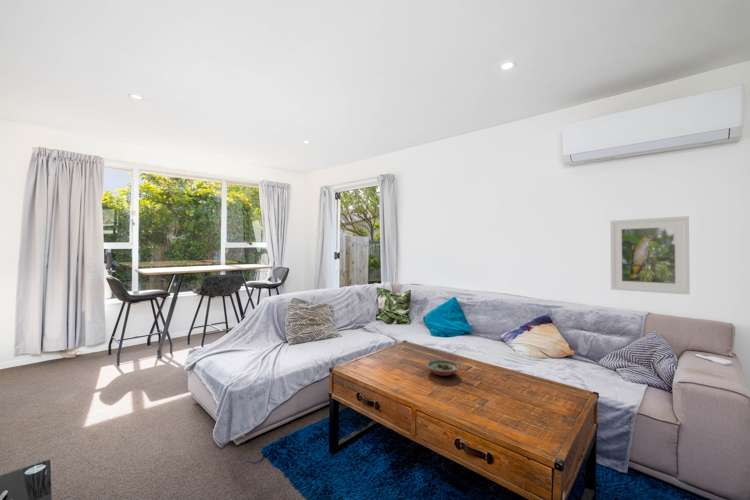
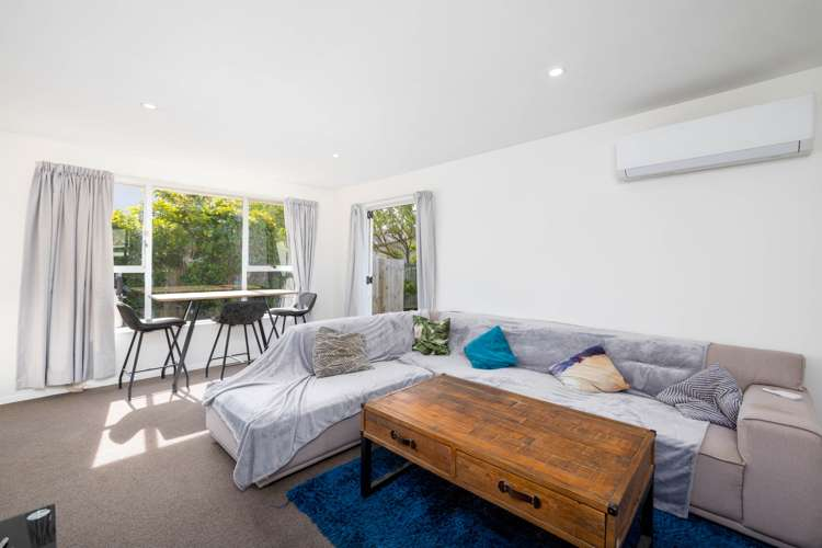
- decorative bowl [426,359,460,377]
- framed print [609,215,691,296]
